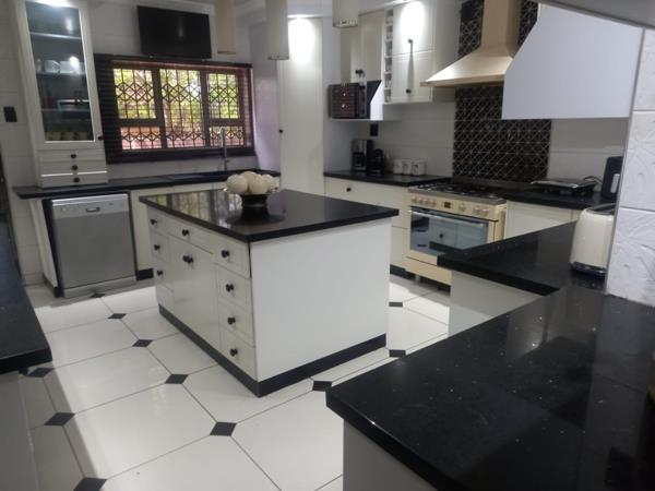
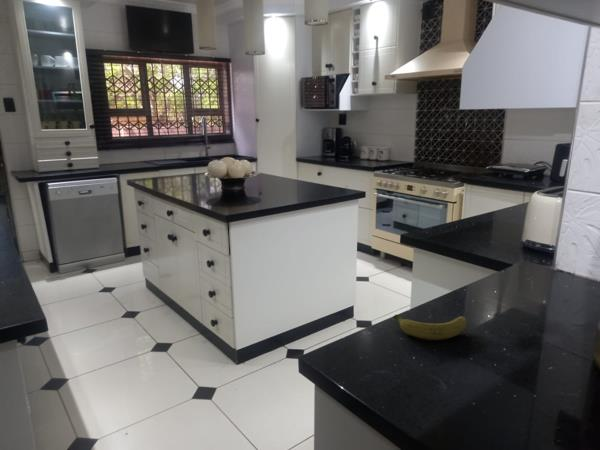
+ fruit [393,314,468,340]
